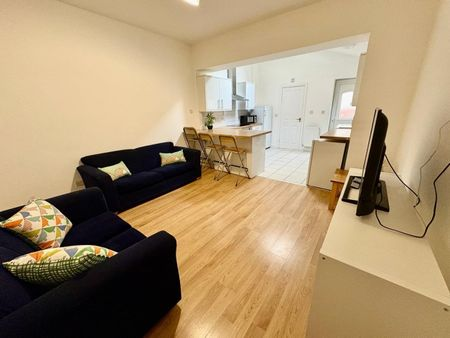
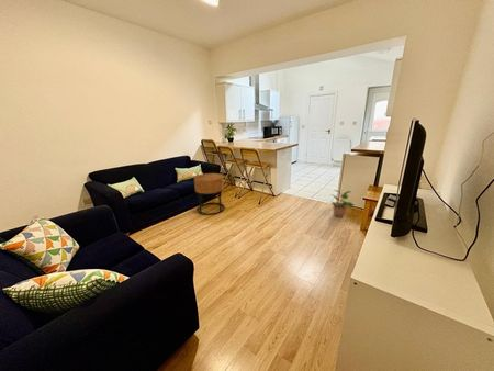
+ potted plant [328,189,355,218]
+ side table [193,172,226,216]
